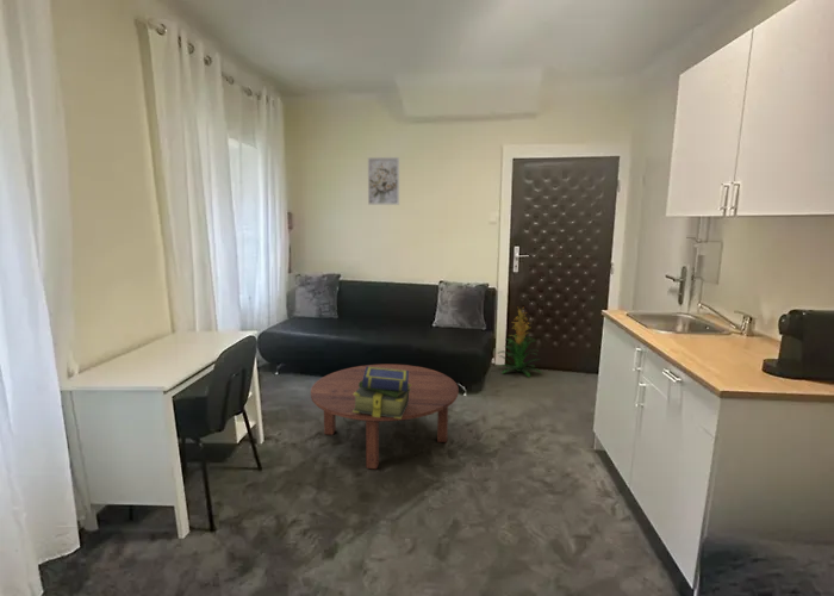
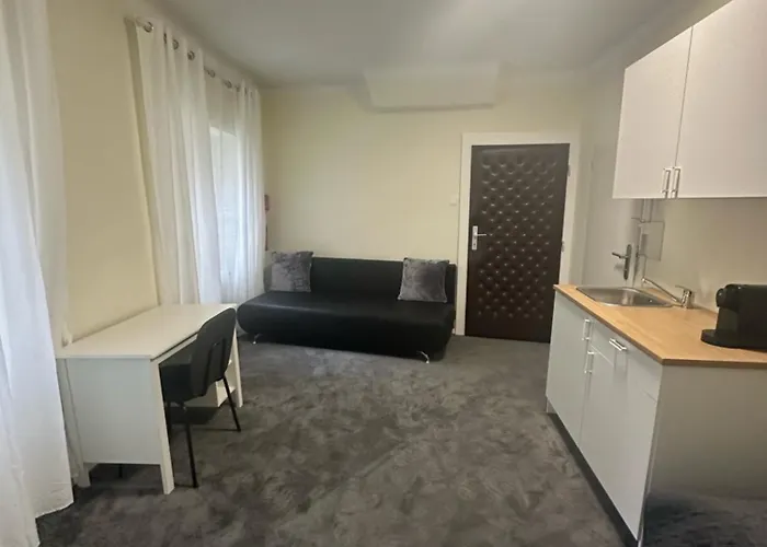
- wall art [367,156,400,206]
- coffee table [310,364,460,470]
- stack of books [353,367,411,418]
- indoor plant [496,306,543,378]
